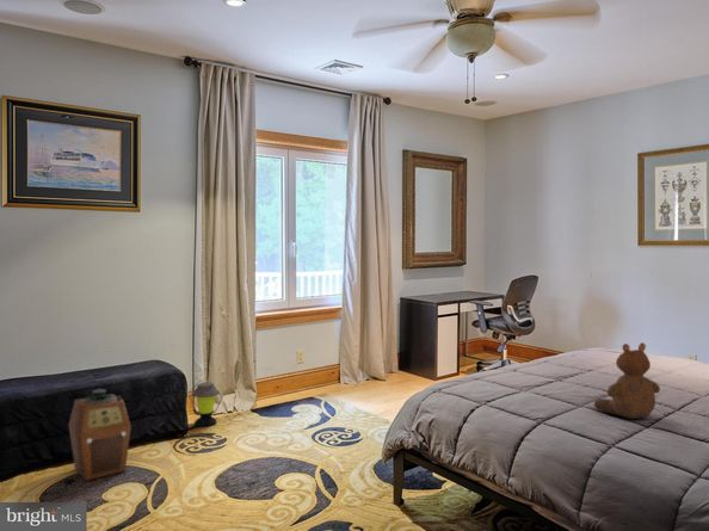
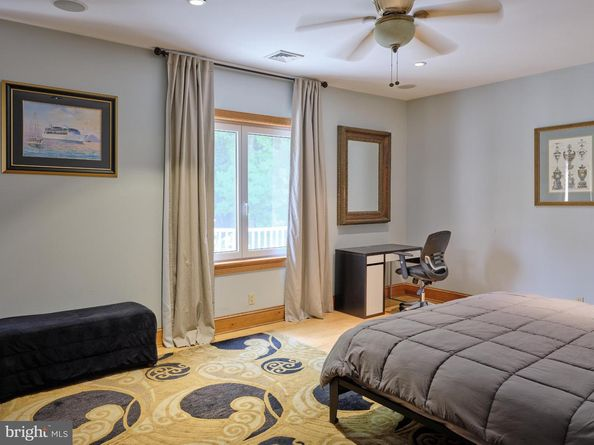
- speaker [67,388,132,482]
- lantern [187,379,223,427]
- teddy bear [593,341,661,420]
